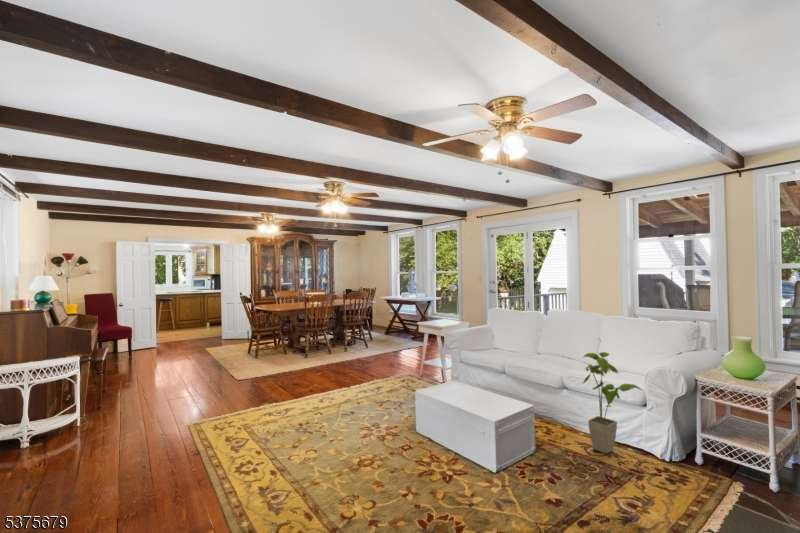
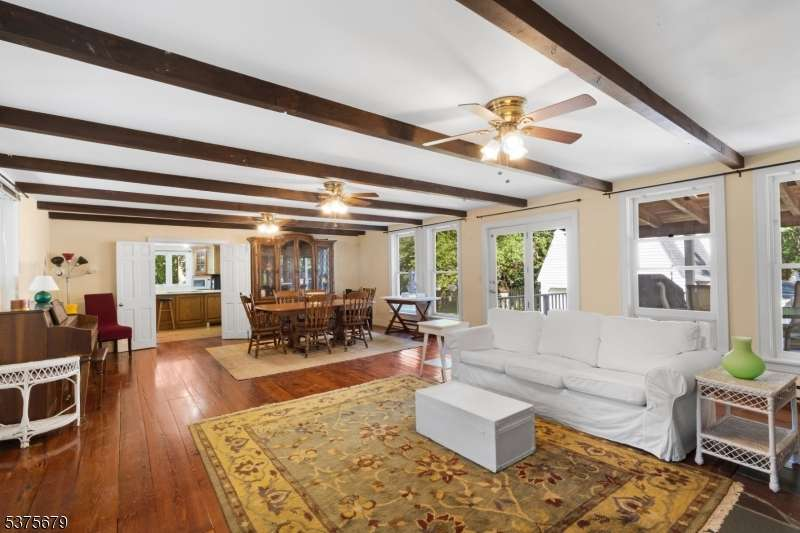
- house plant [582,351,644,455]
